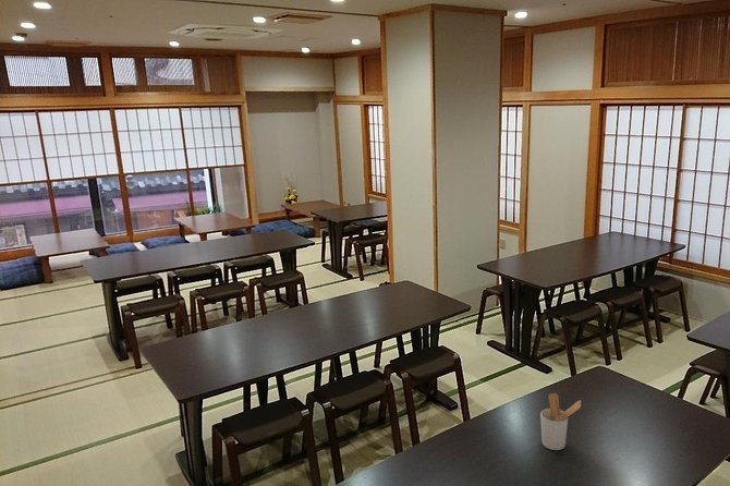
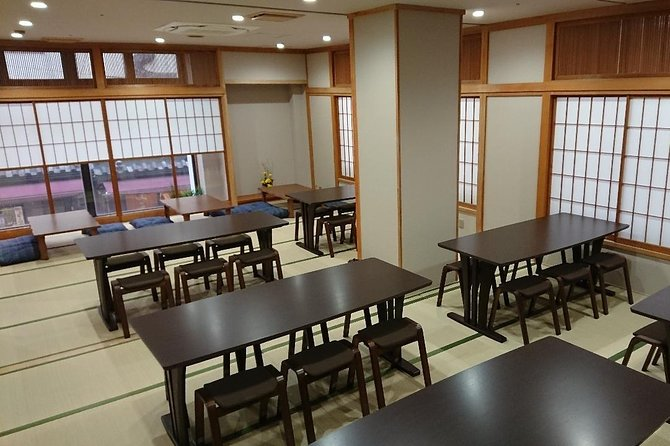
- utensil holder [539,392,583,451]
